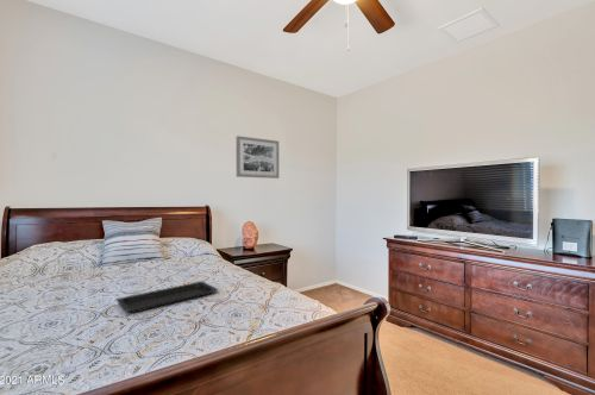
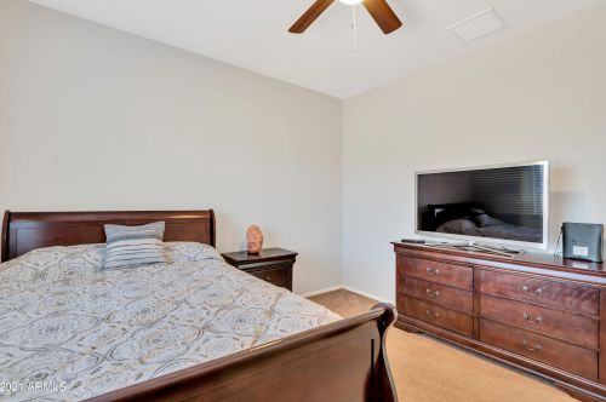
- serving tray [115,281,219,313]
- wall art [236,134,280,180]
